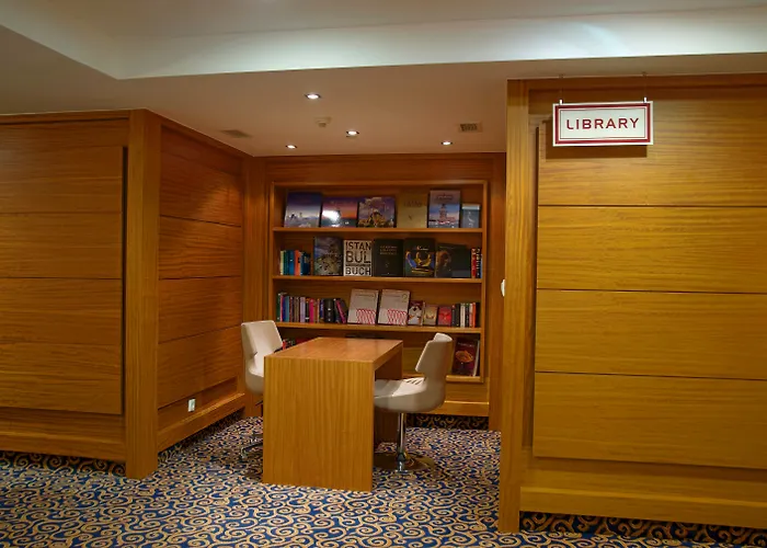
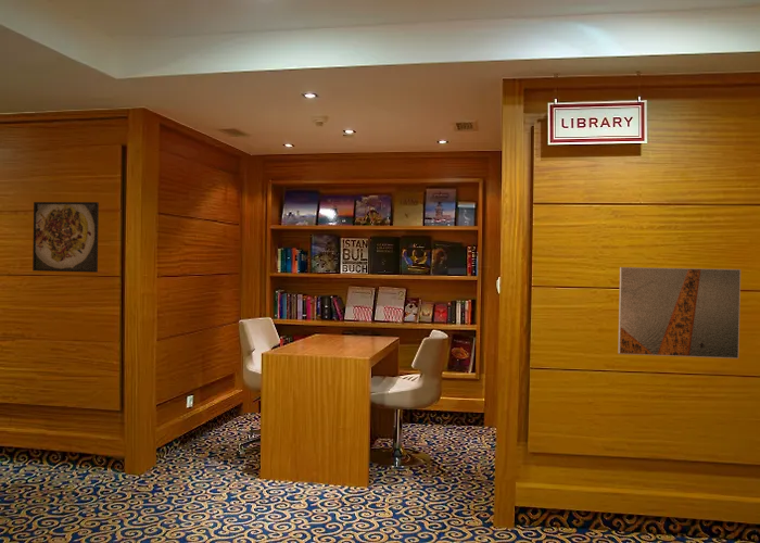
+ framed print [31,201,100,274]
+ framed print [617,266,742,359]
